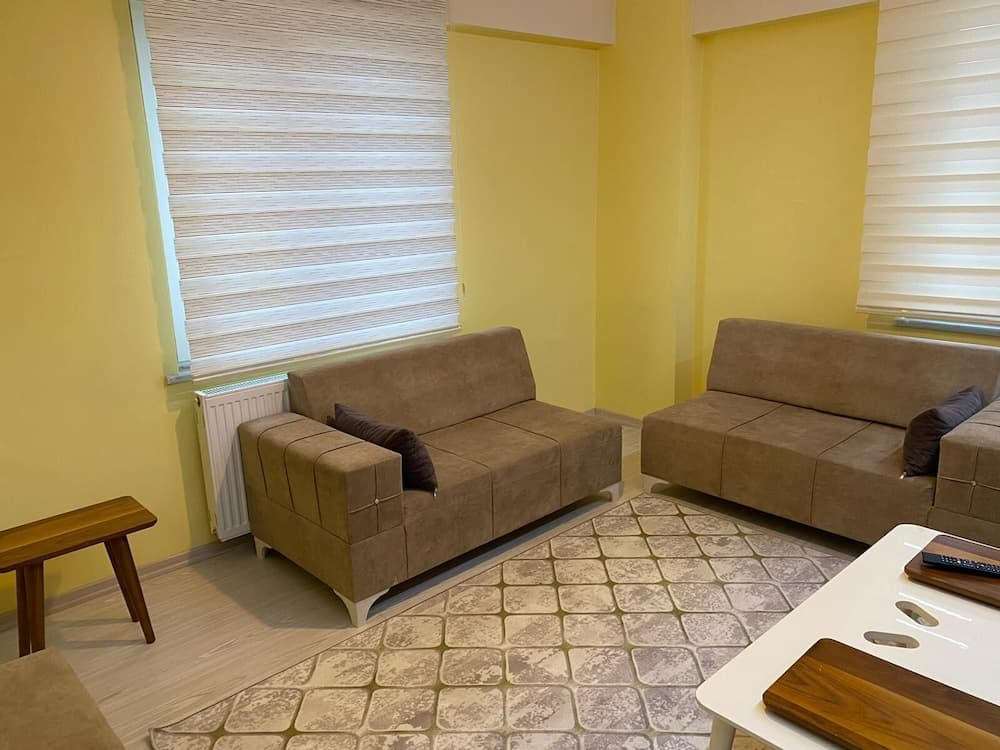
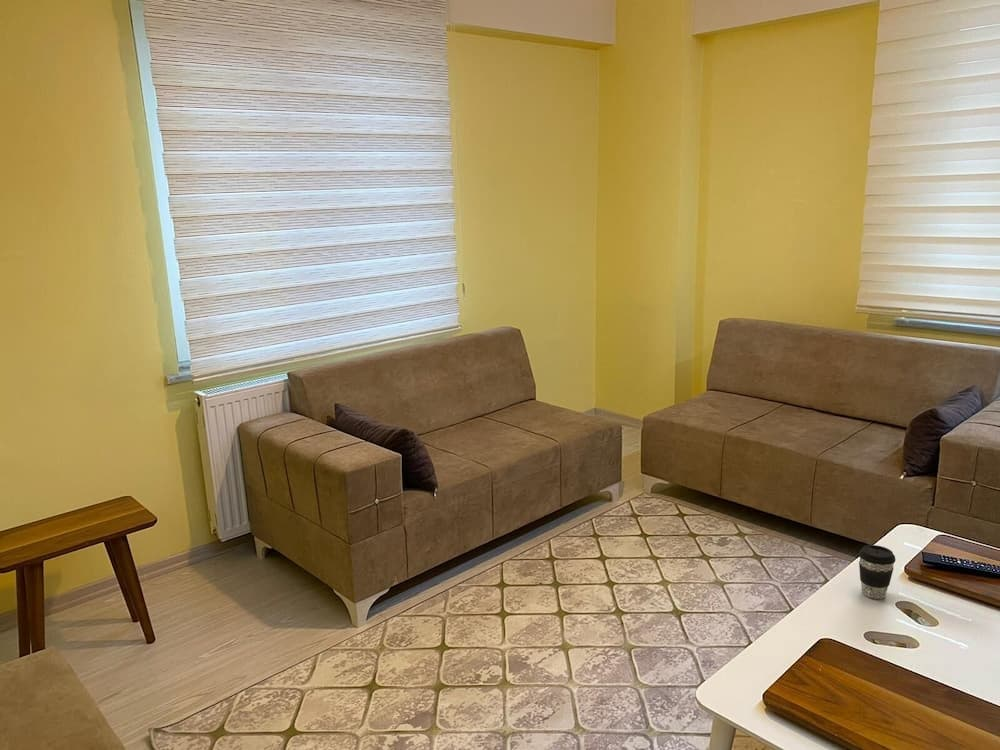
+ coffee cup [858,544,897,600]
